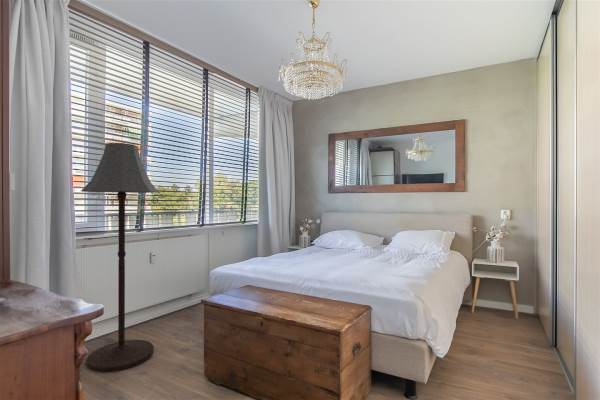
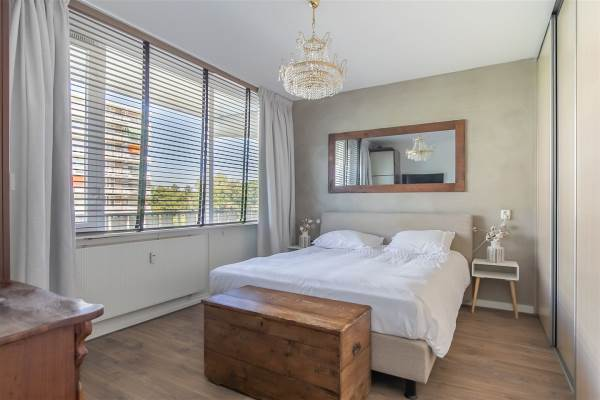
- floor lamp [80,142,160,373]
